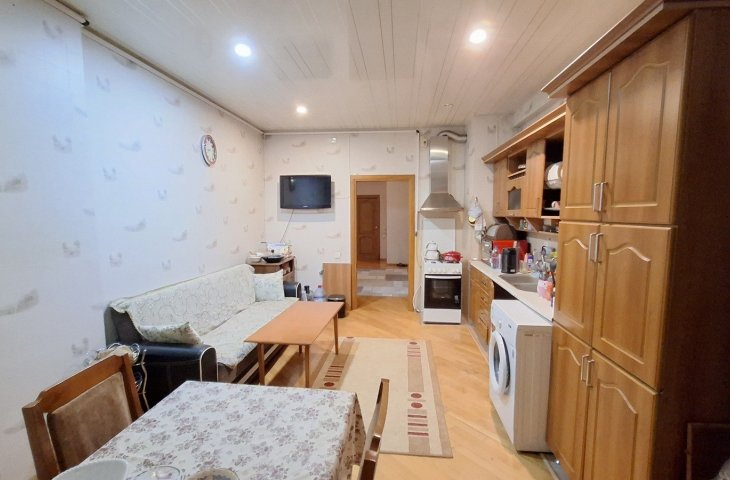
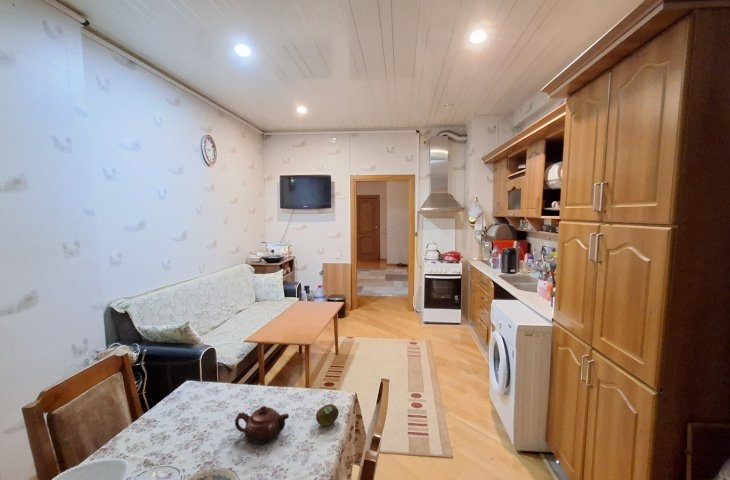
+ fruit [315,403,340,427]
+ teapot [234,405,290,445]
